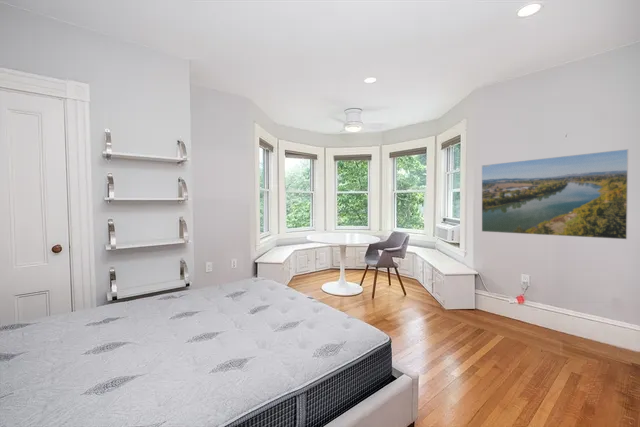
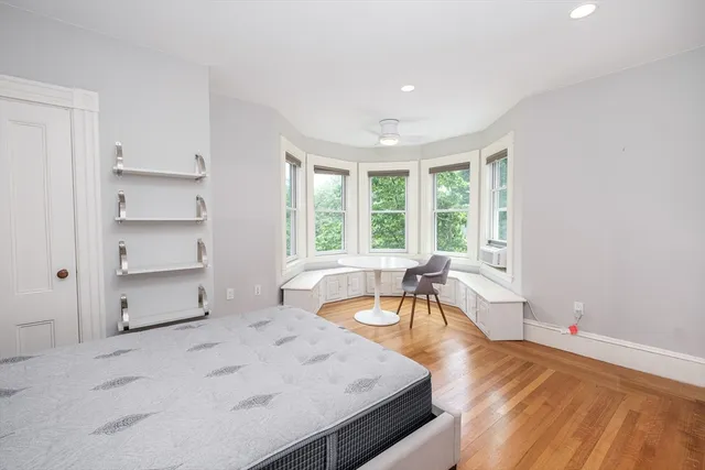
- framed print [481,148,629,240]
